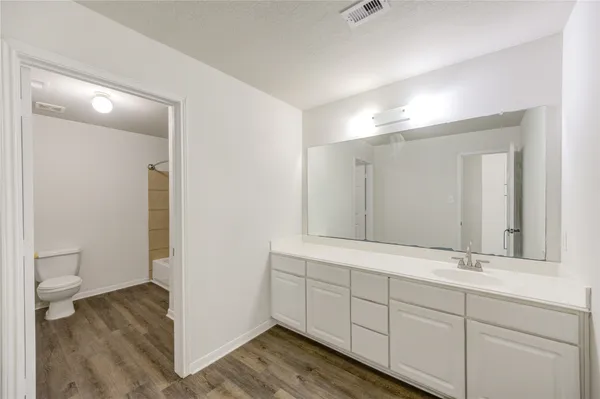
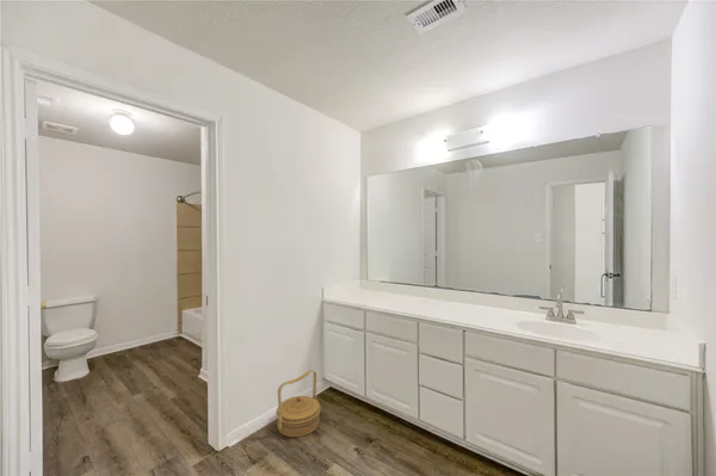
+ basket [274,369,322,438]
